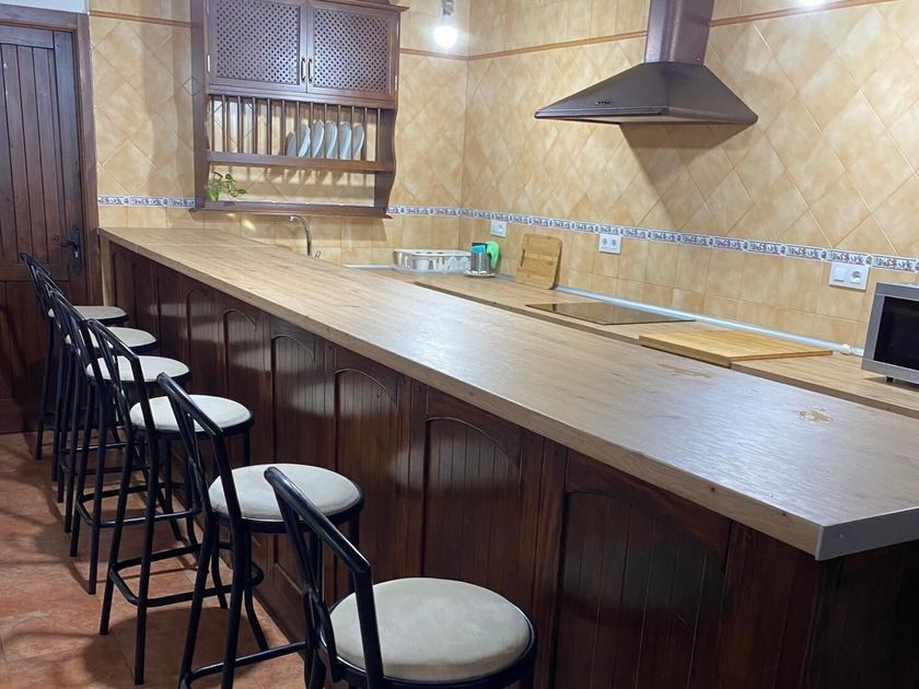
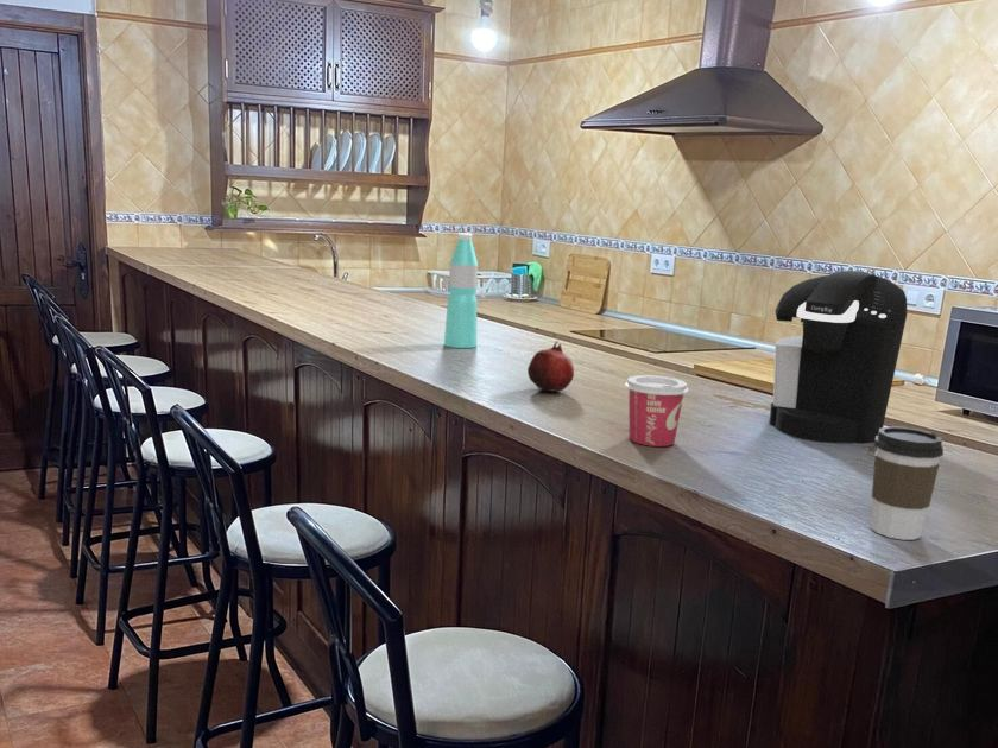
+ cup [624,374,690,448]
+ coffee maker [769,270,908,444]
+ water bottle [443,232,479,349]
+ coffee cup [870,425,945,541]
+ fruit [526,340,575,393]
